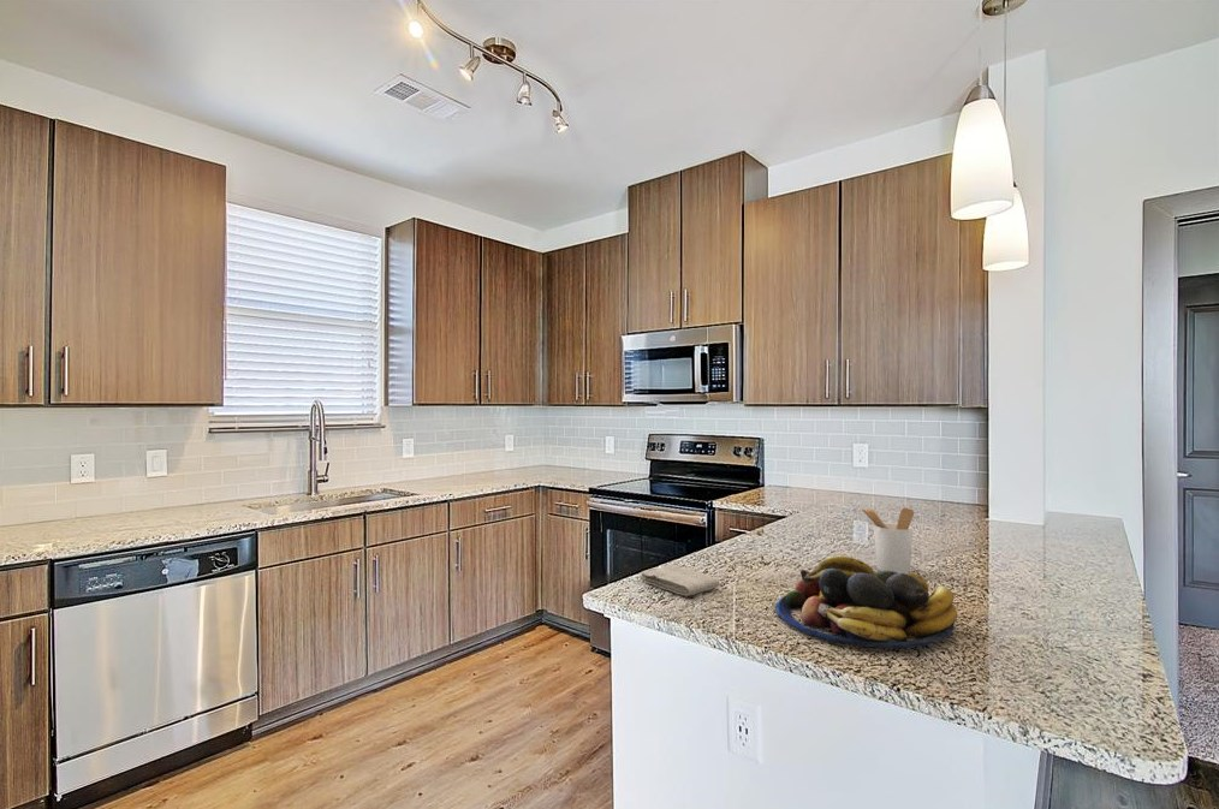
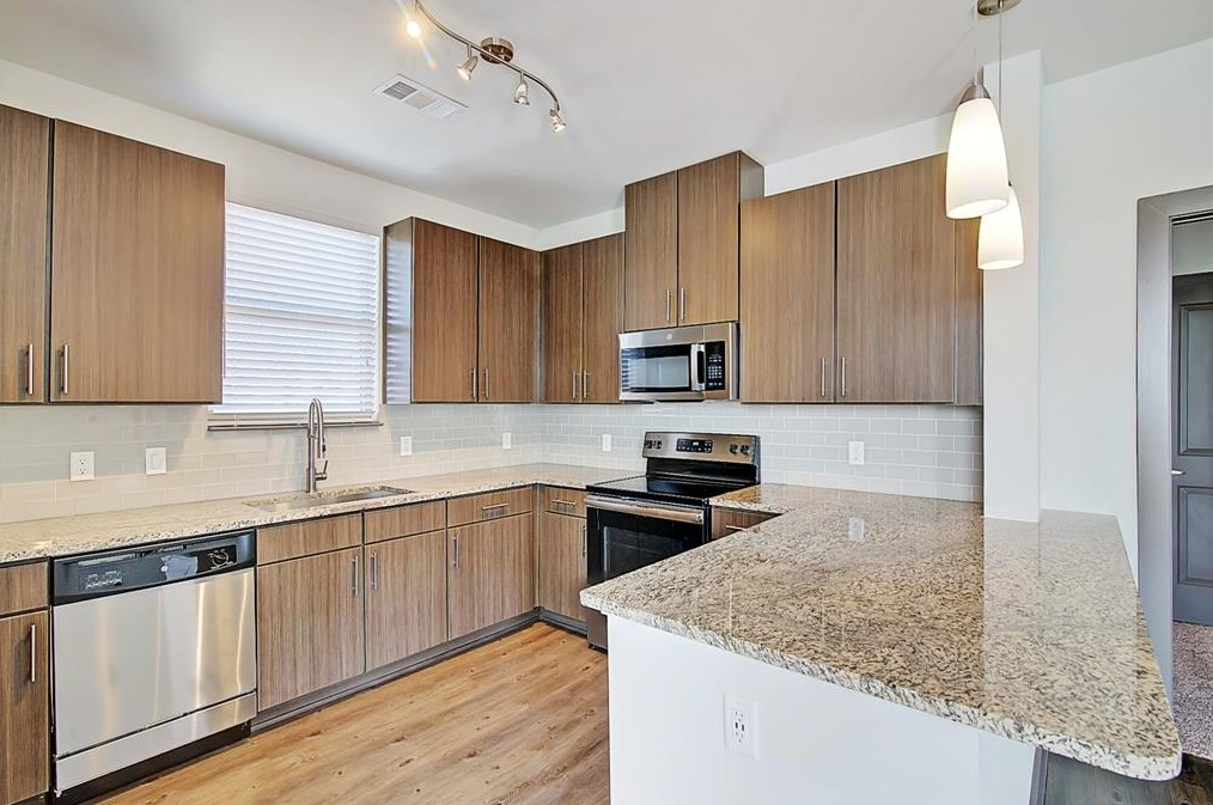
- fruit bowl [775,555,959,649]
- washcloth [640,564,721,597]
- utensil holder [860,506,915,573]
